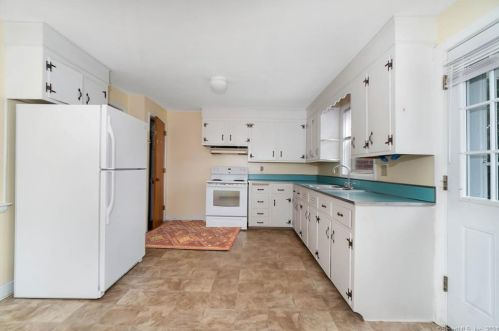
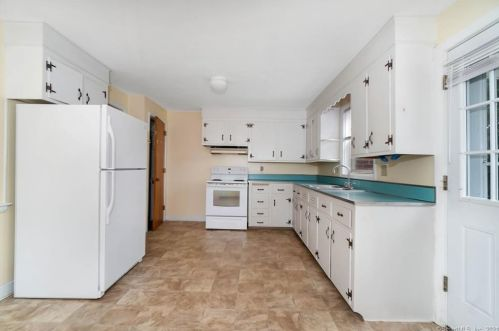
- rug [145,219,242,251]
